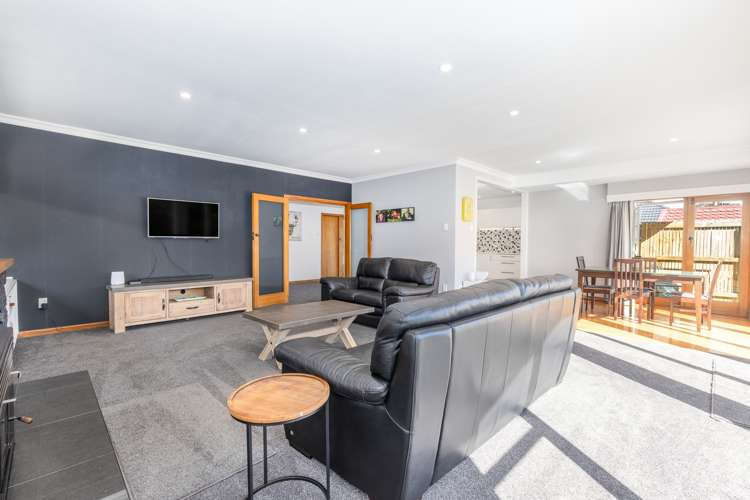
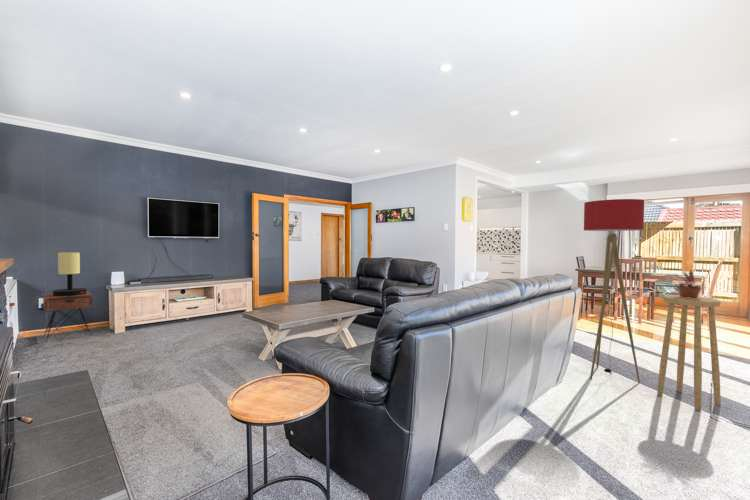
+ potted plant [669,269,709,299]
+ floor lamp [583,198,645,384]
+ table lamp [52,251,88,296]
+ nightstand [42,290,93,344]
+ stool [656,294,722,412]
